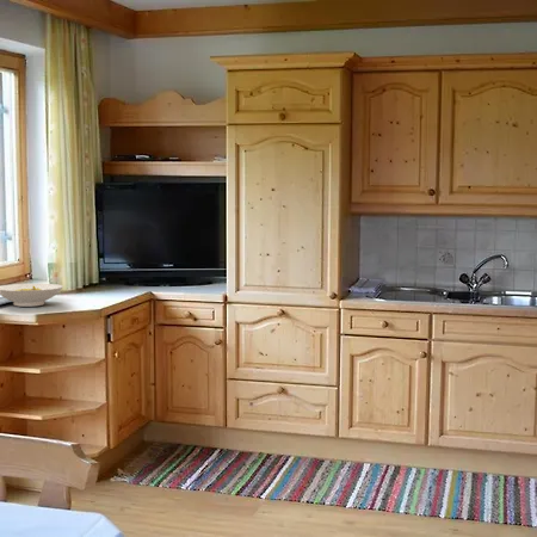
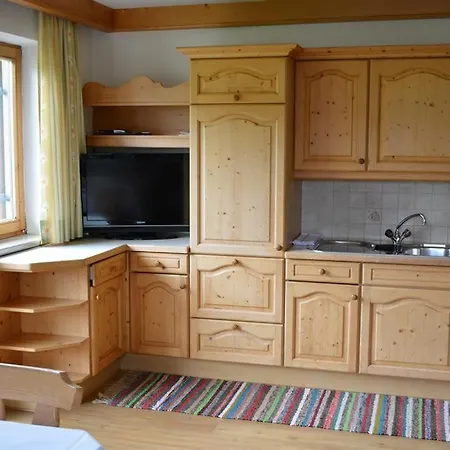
- bowl [0,283,64,308]
